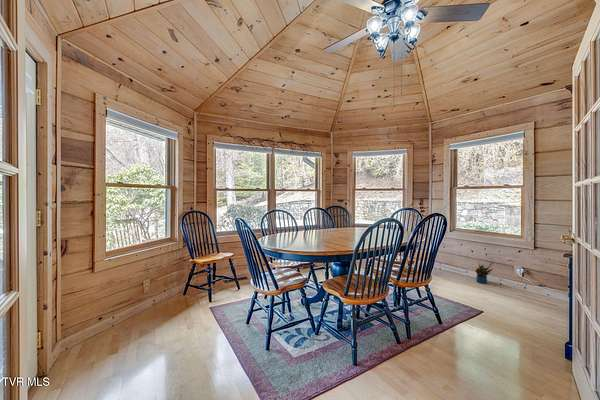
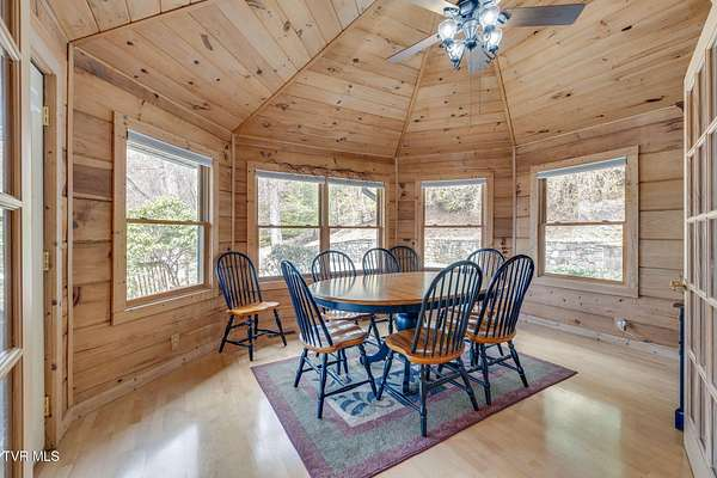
- potted plant [474,260,494,284]
